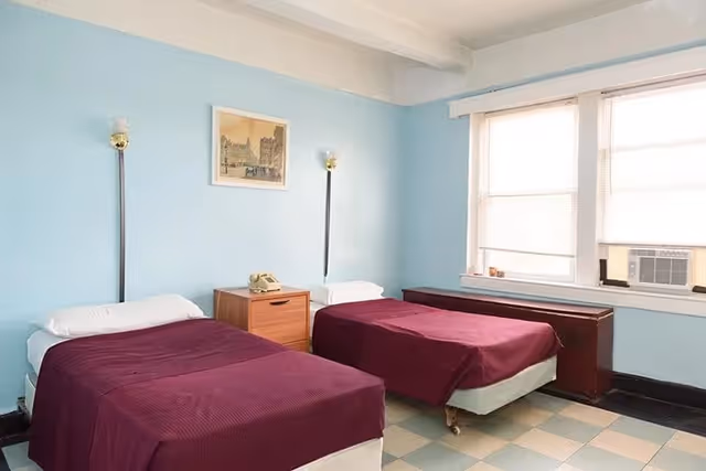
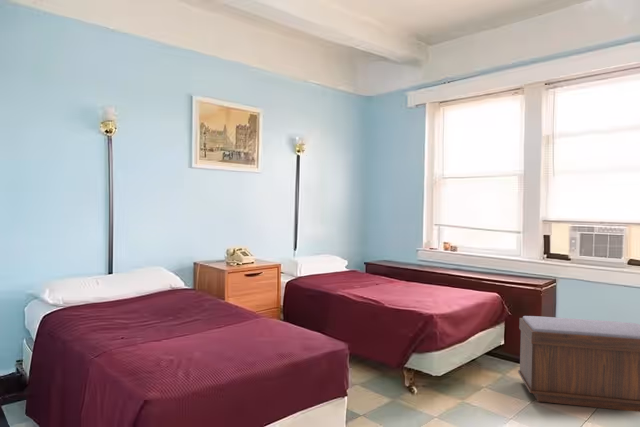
+ bench [517,315,640,413]
